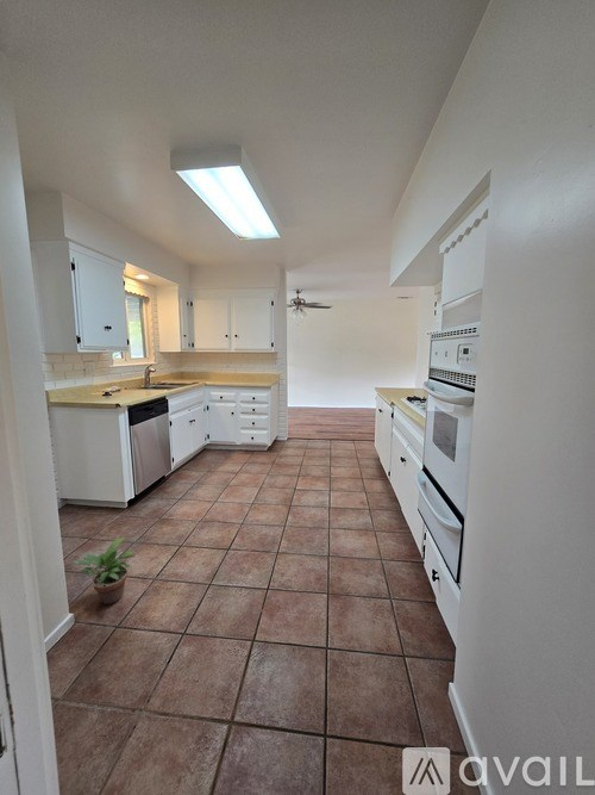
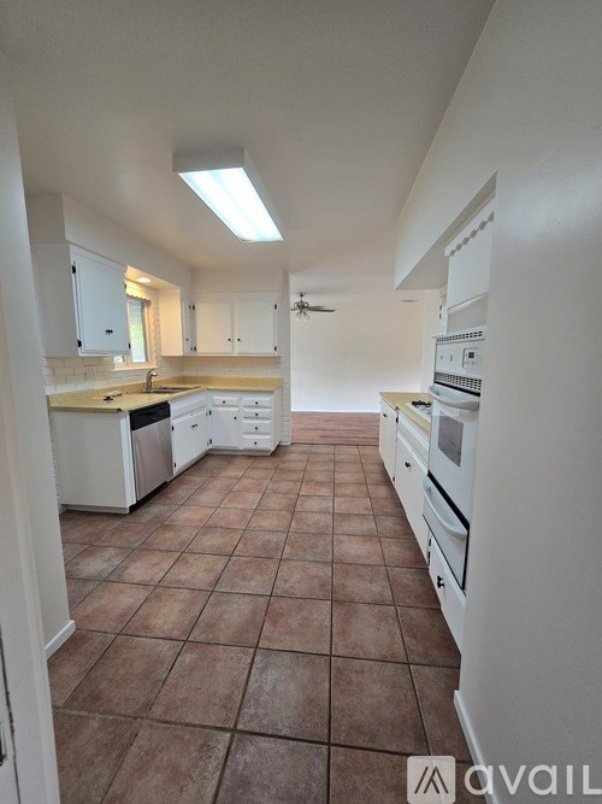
- potted plant [69,536,136,605]
